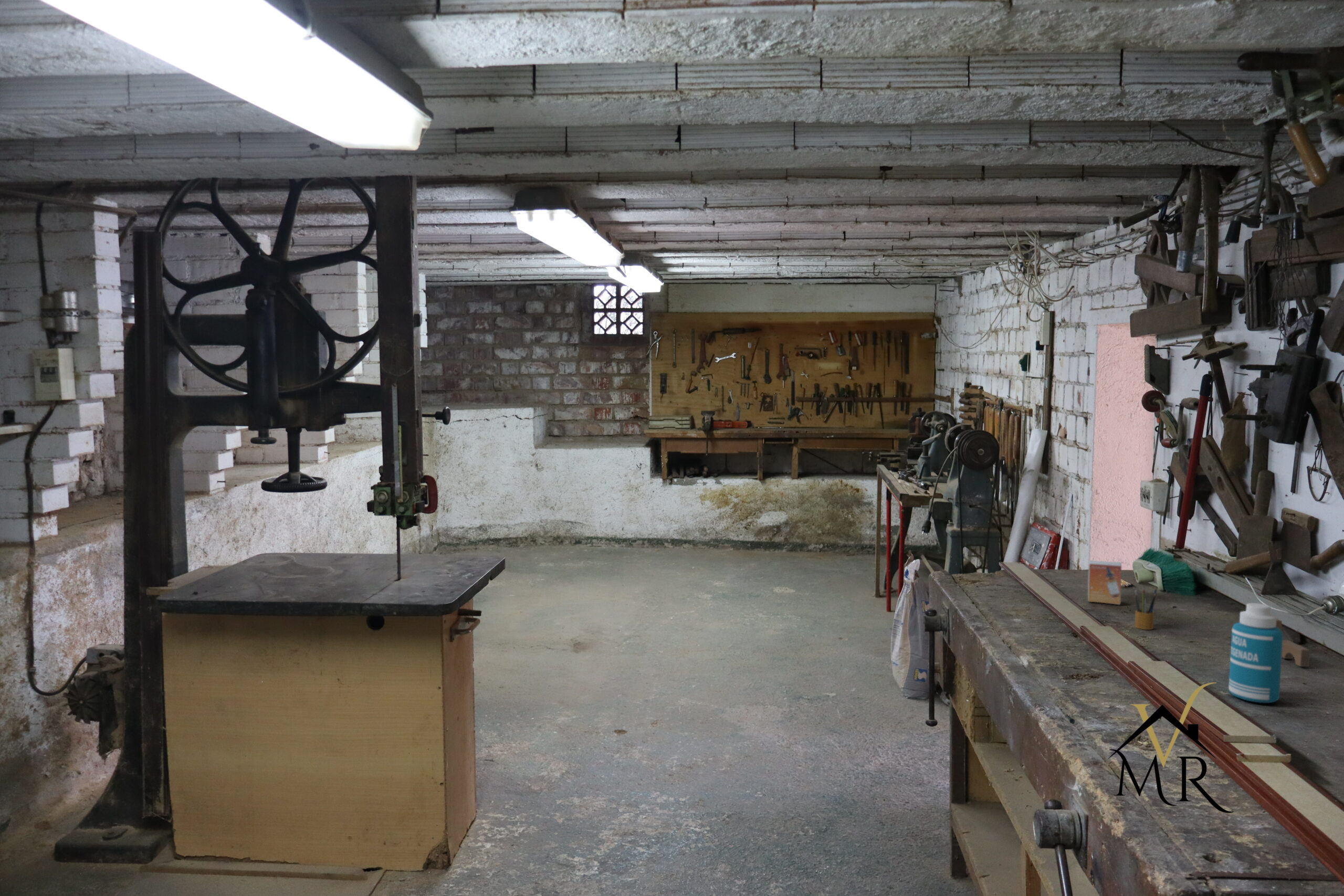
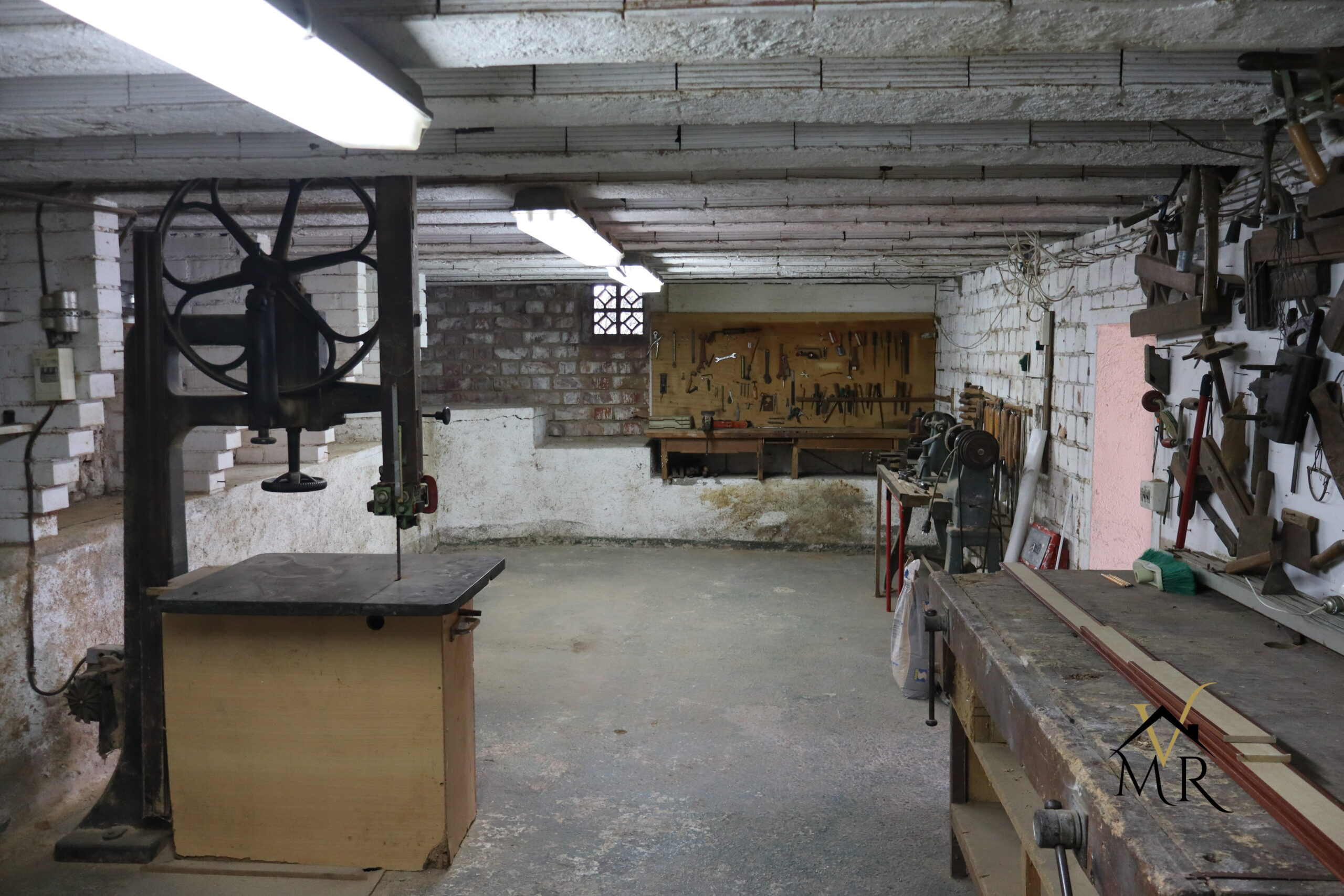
- small box [1087,560,1122,605]
- toy building blocks [1276,618,1310,667]
- bottle [1228,603,1283,703]
- pencil box [1133,584,1158,630]
